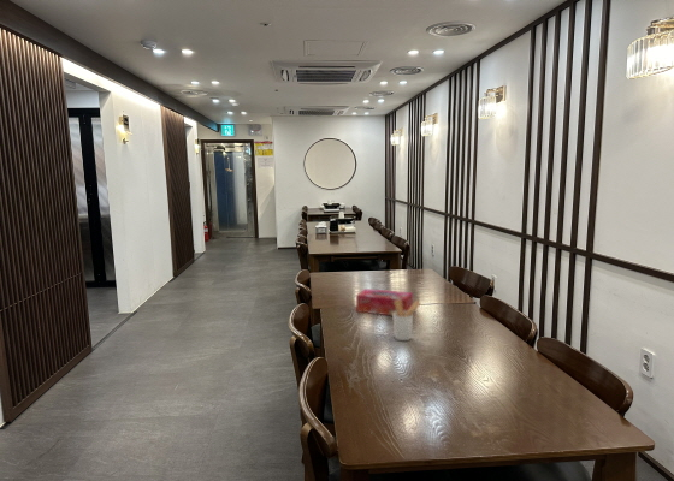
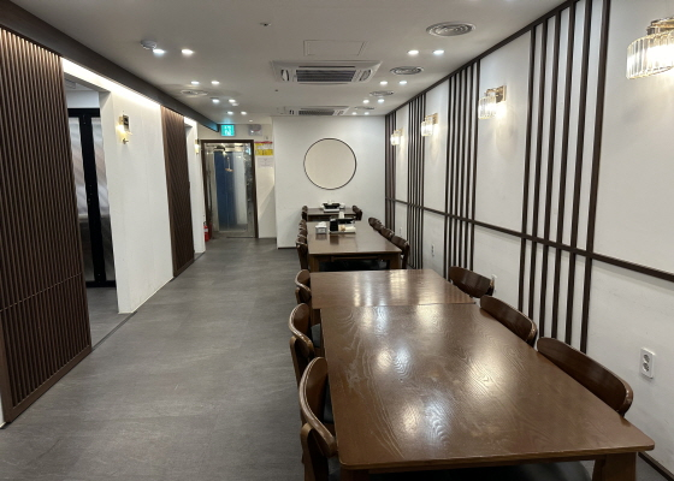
- utensil holder [391,299,422,342]
- tissue box [355,287,414,316]
